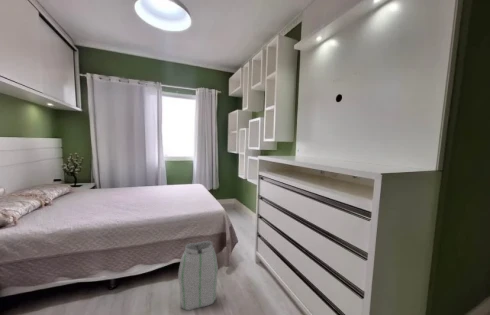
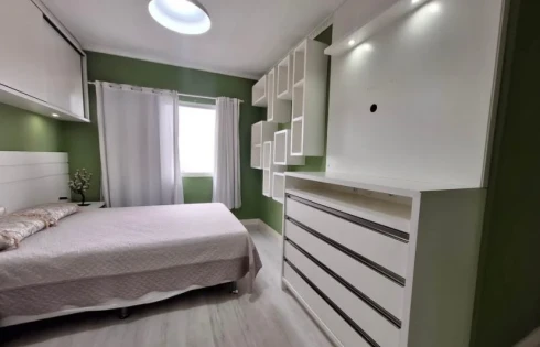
- skirt [177,240,219,312]
